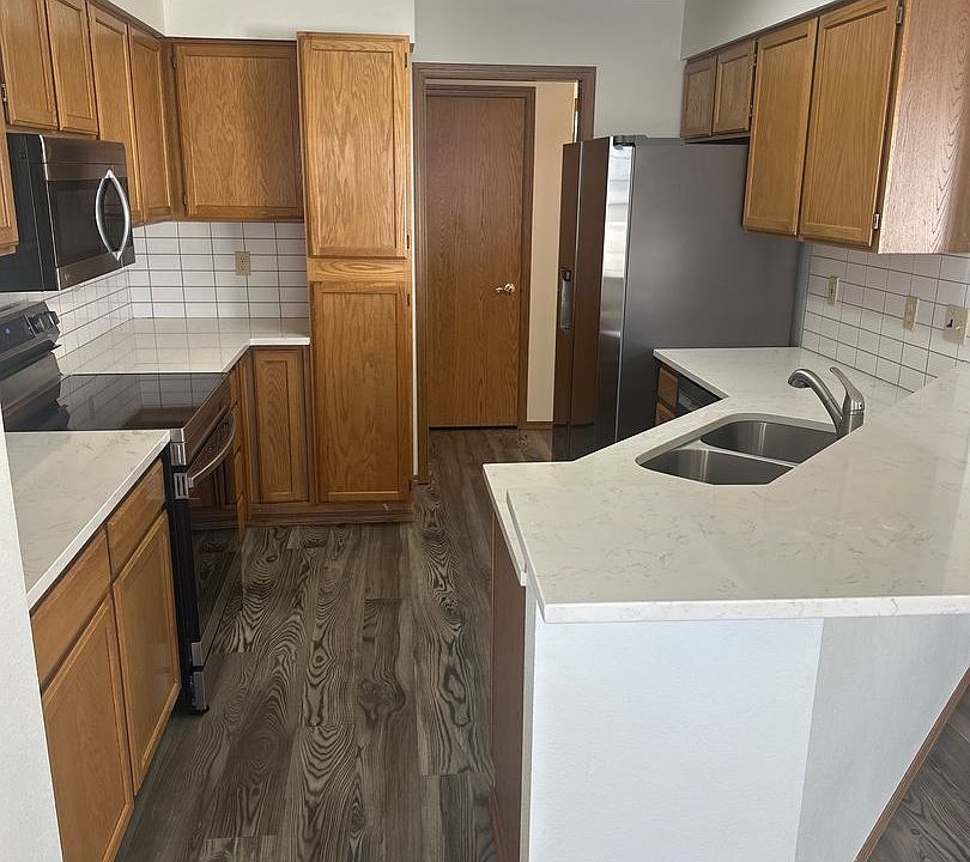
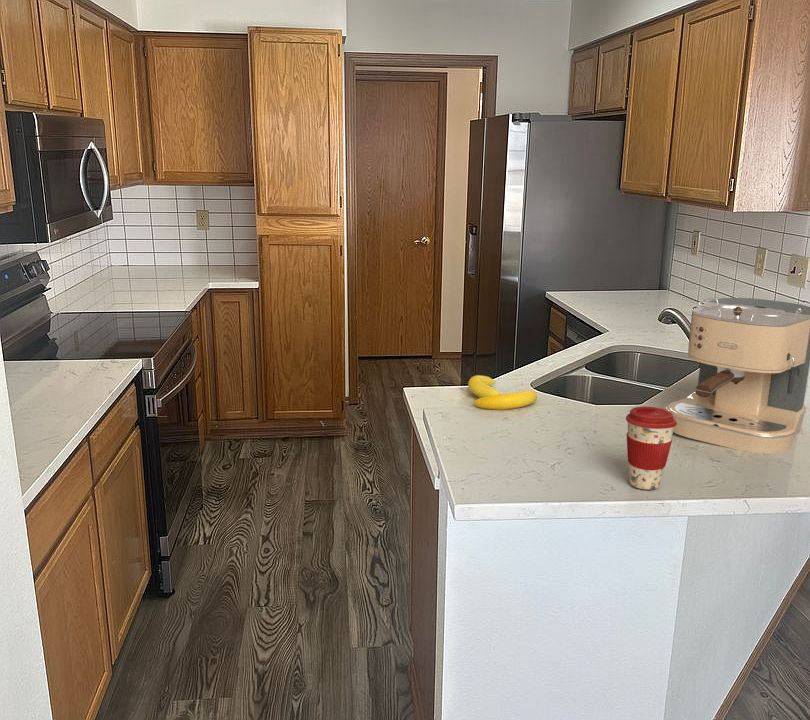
+ coffee cup [625,406,677,491]
+ coffee maker [665,297,810,454]
+ banana [467,374,538,410]
